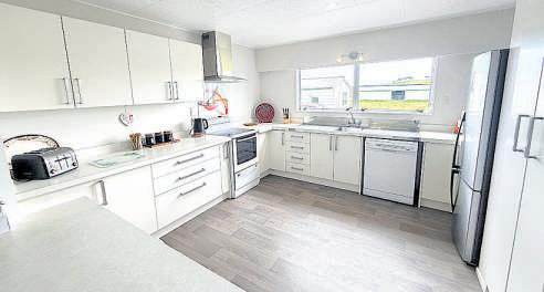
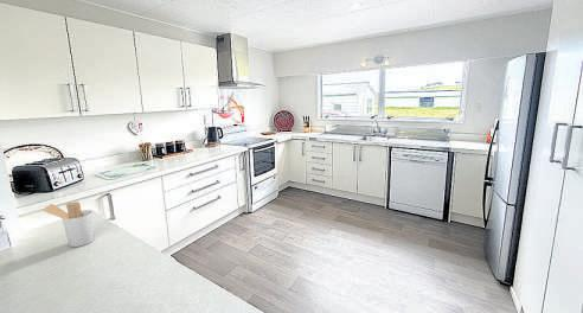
+ utensil holder [41,200,95,248]
